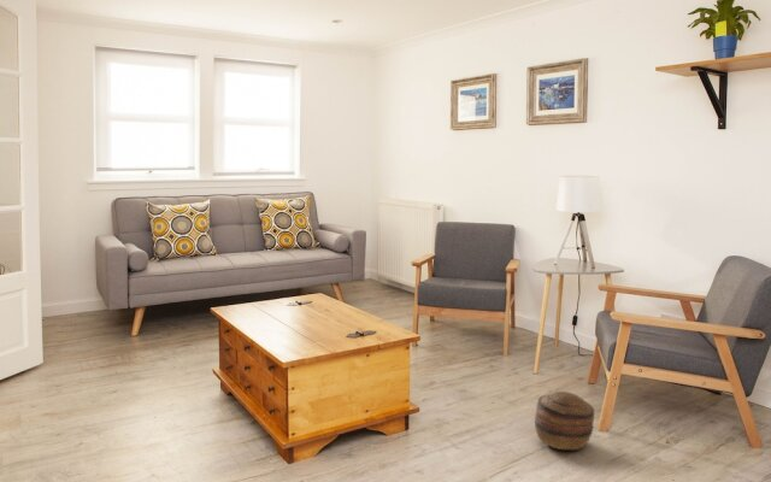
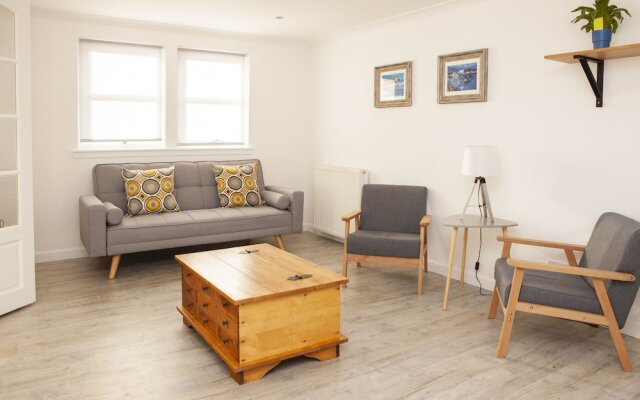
- basket [534,390,595,451]
